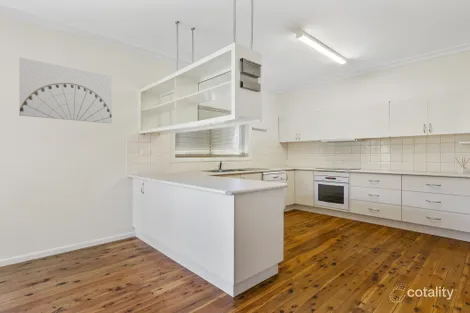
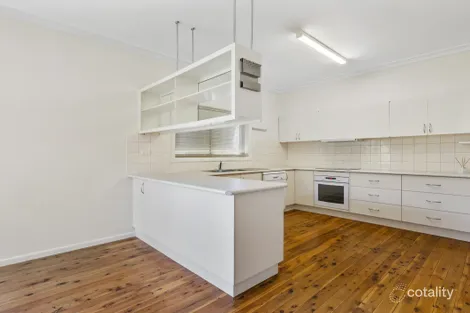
- wall art [19,56,113,124]
